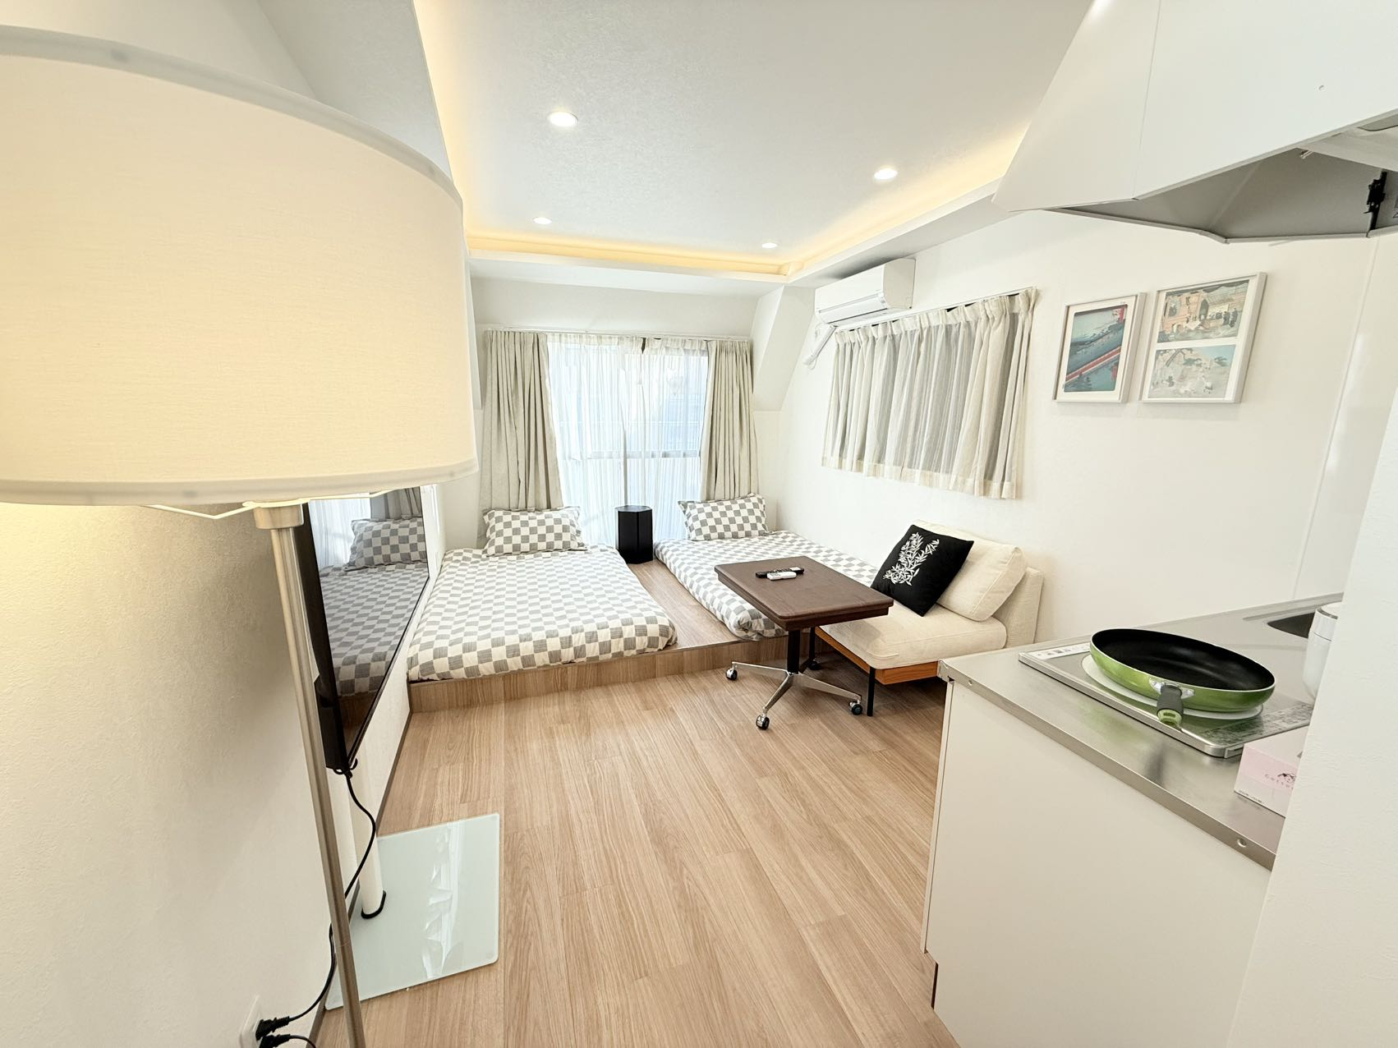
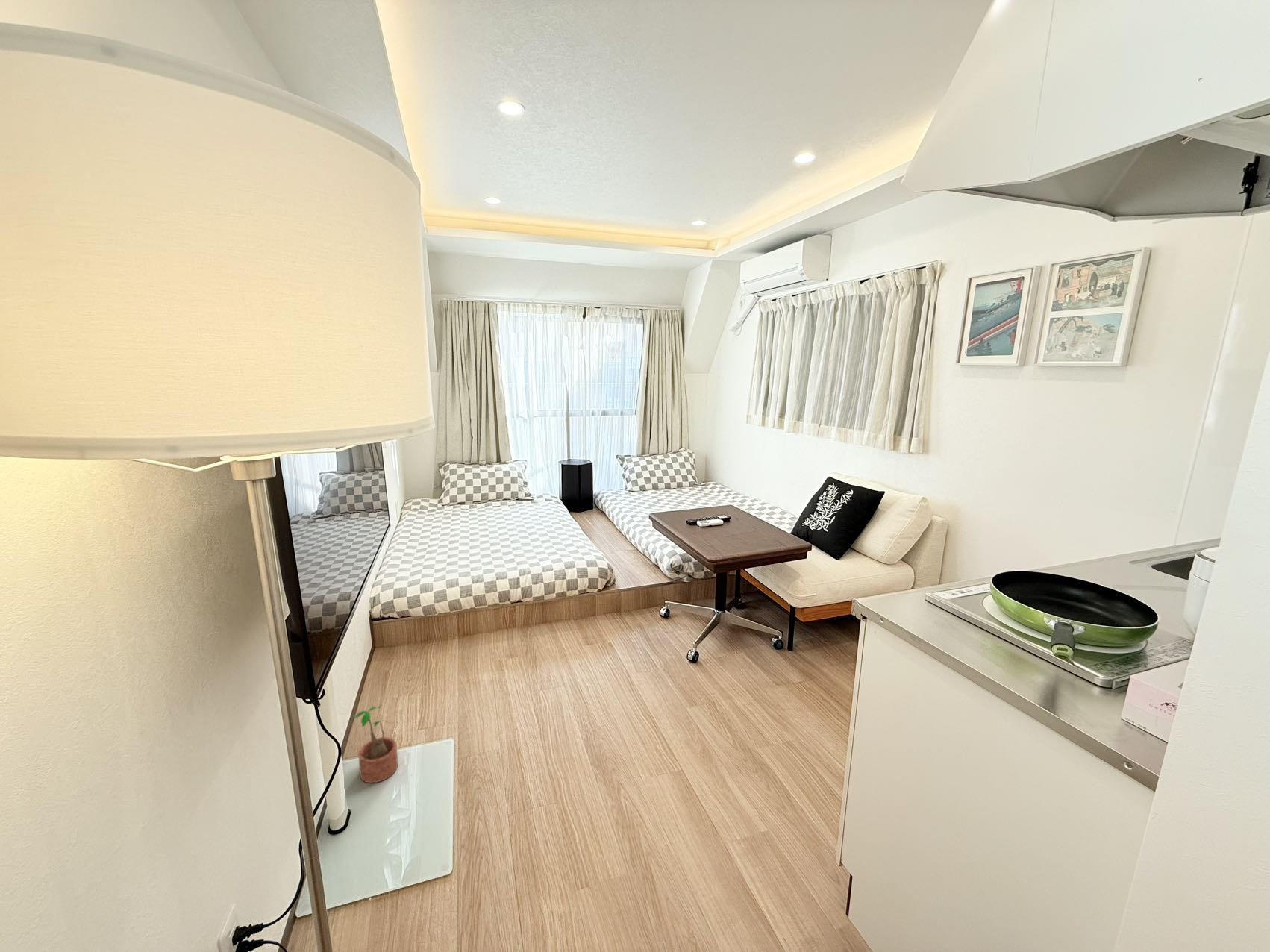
+ potted plant [348,704,398,784]
